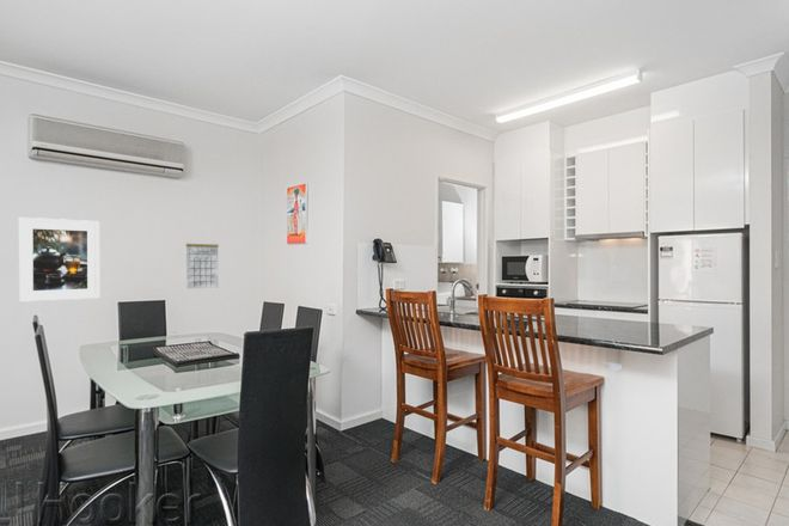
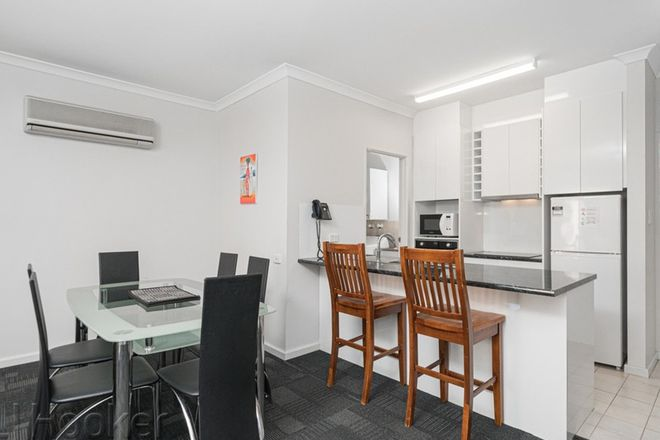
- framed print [18,216,100,304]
- calendar [185,240,220,290]
